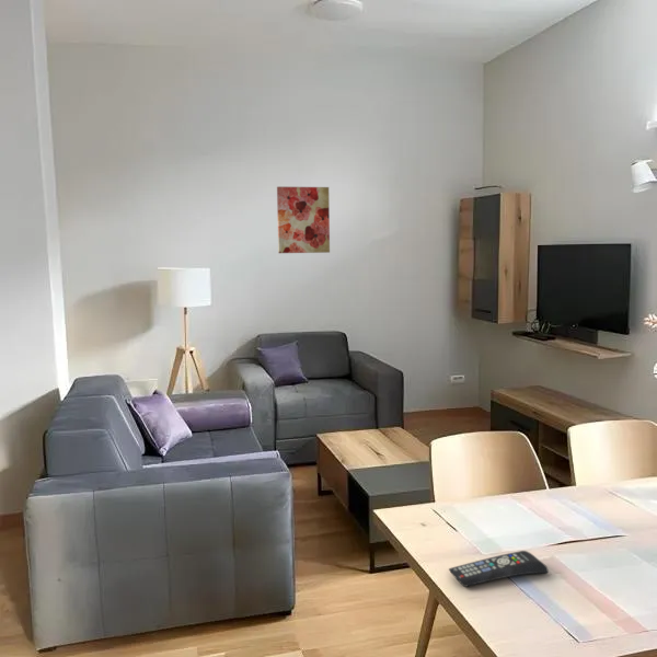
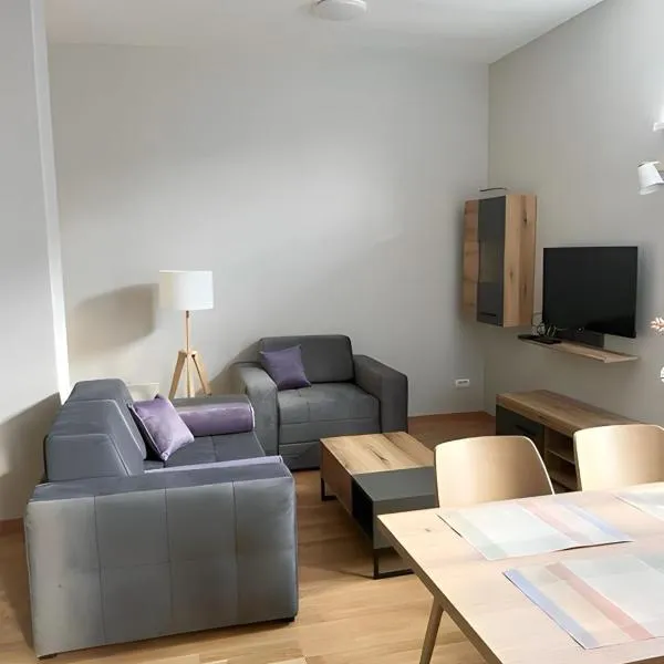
- remote control [448,550,550,588]
- wall art [276,185,331,254]
